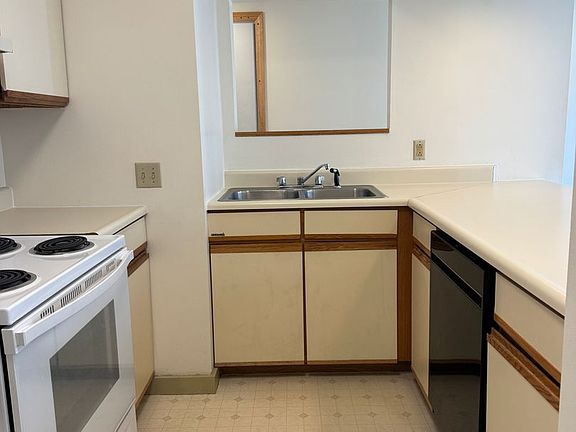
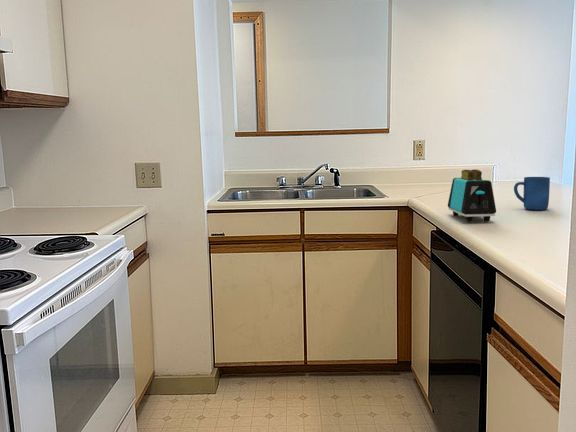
+ mug [513,176,551,211]
+ toaster [447,168,497,223]
